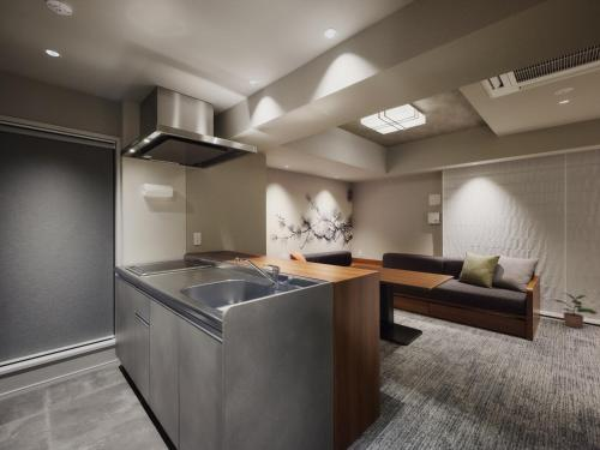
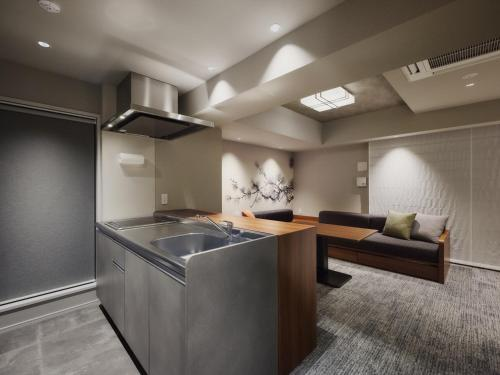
- potted plant [553,292,599,330]
